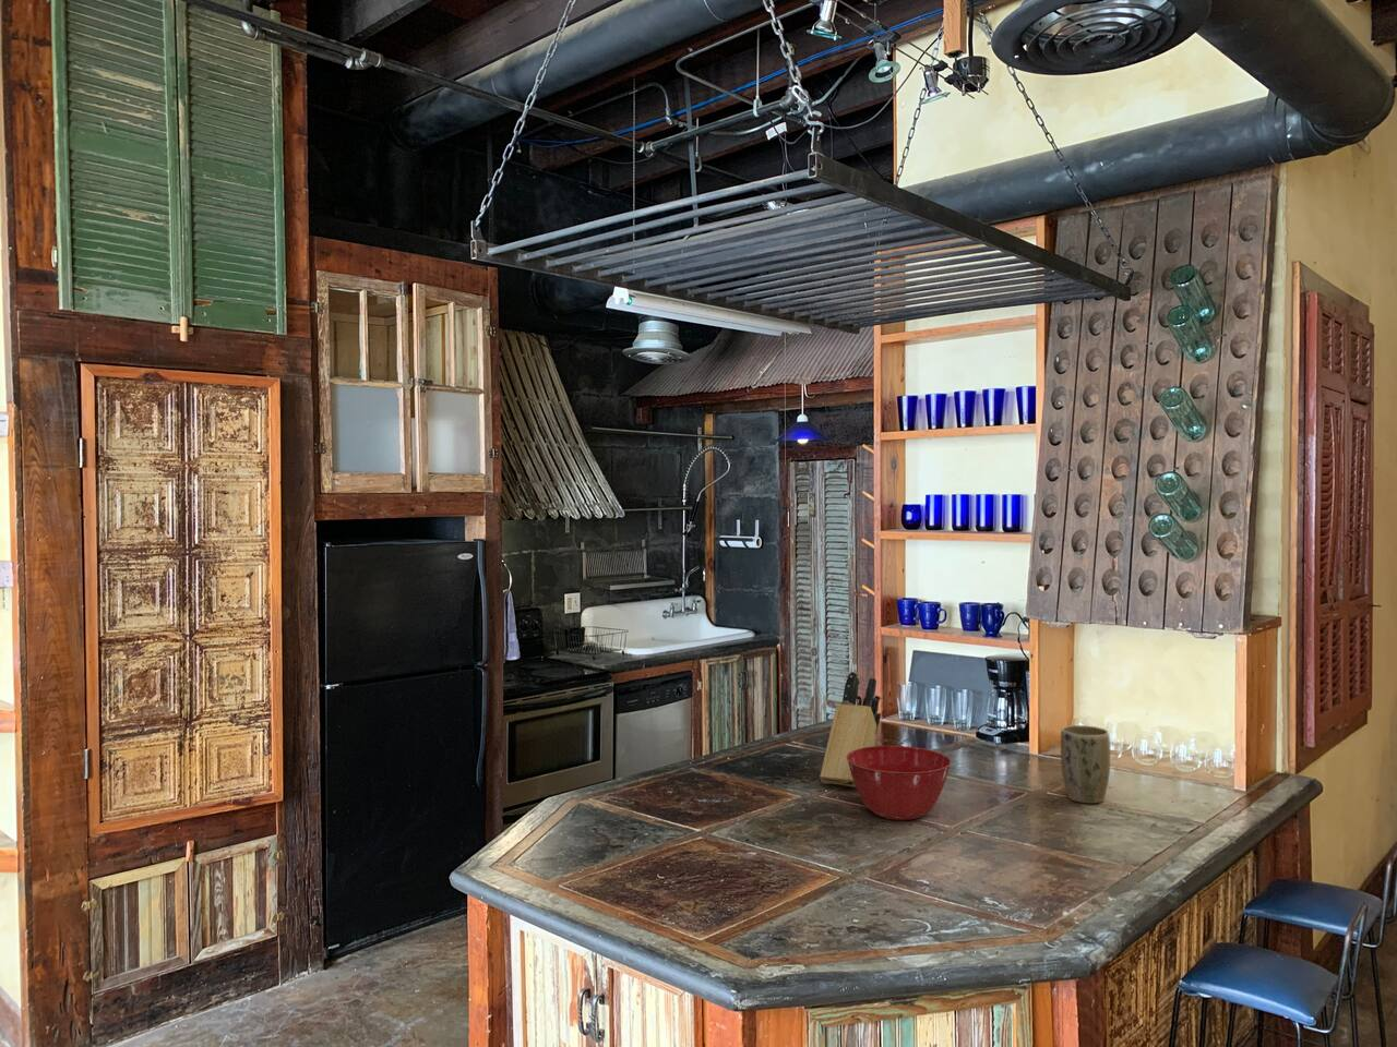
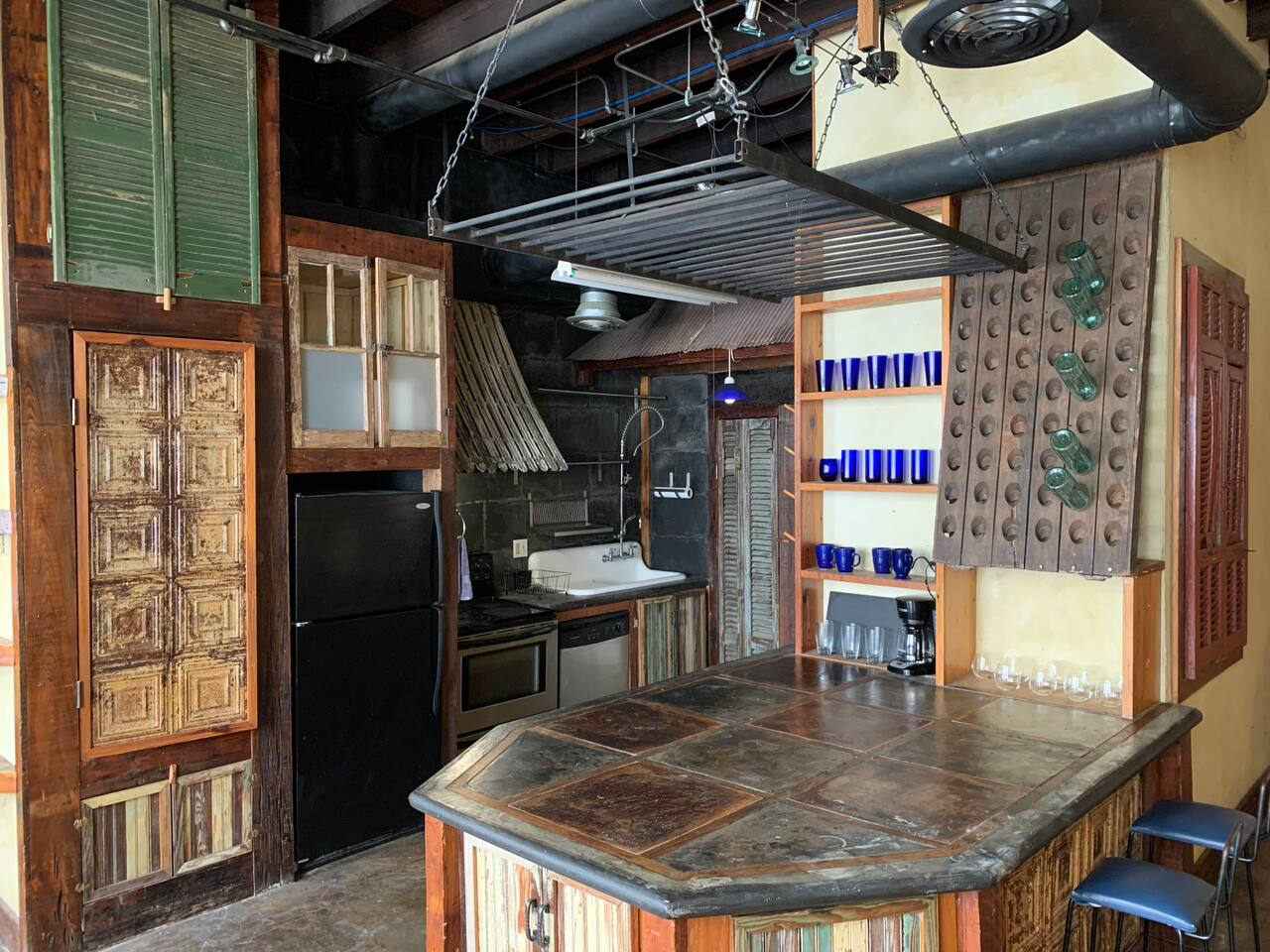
- mixing bowl [846,745,953,822]
- knife block [818,670,882,789]
- plant pot [1059,724,1111,805]
